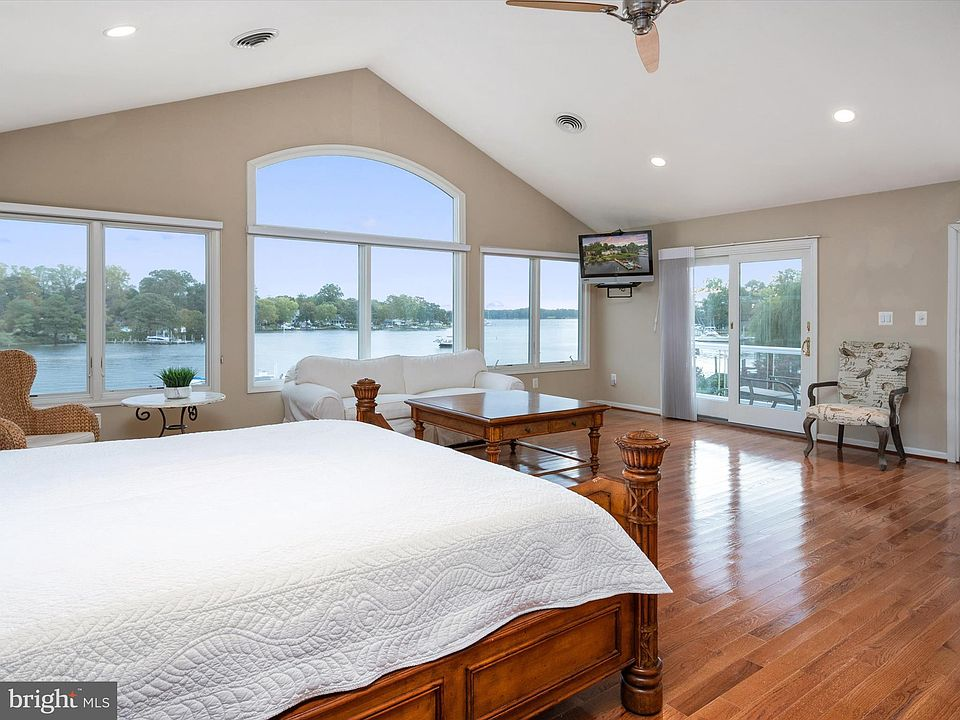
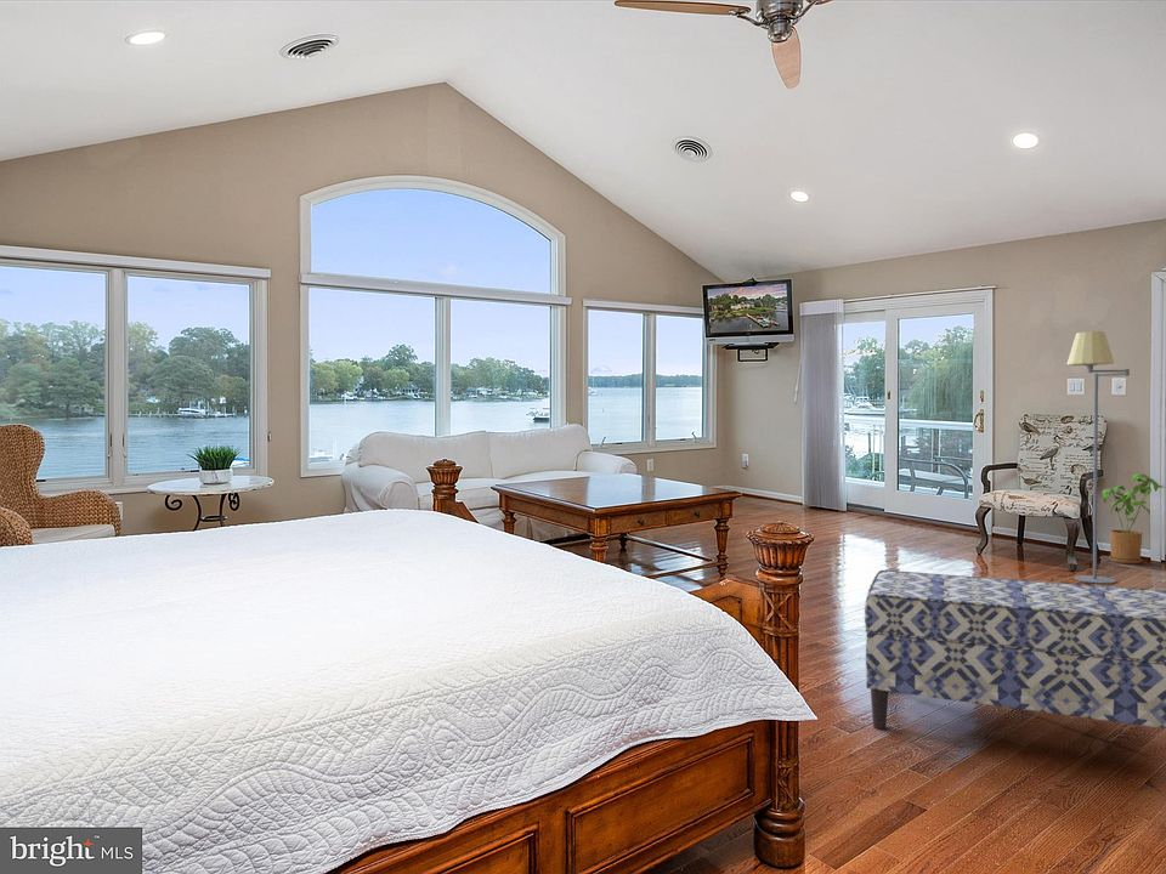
+ bench [864,569,1166,731]
+ house plant [1102,472,1165,564]
+ floor lamp [1066,330,1131,585]
